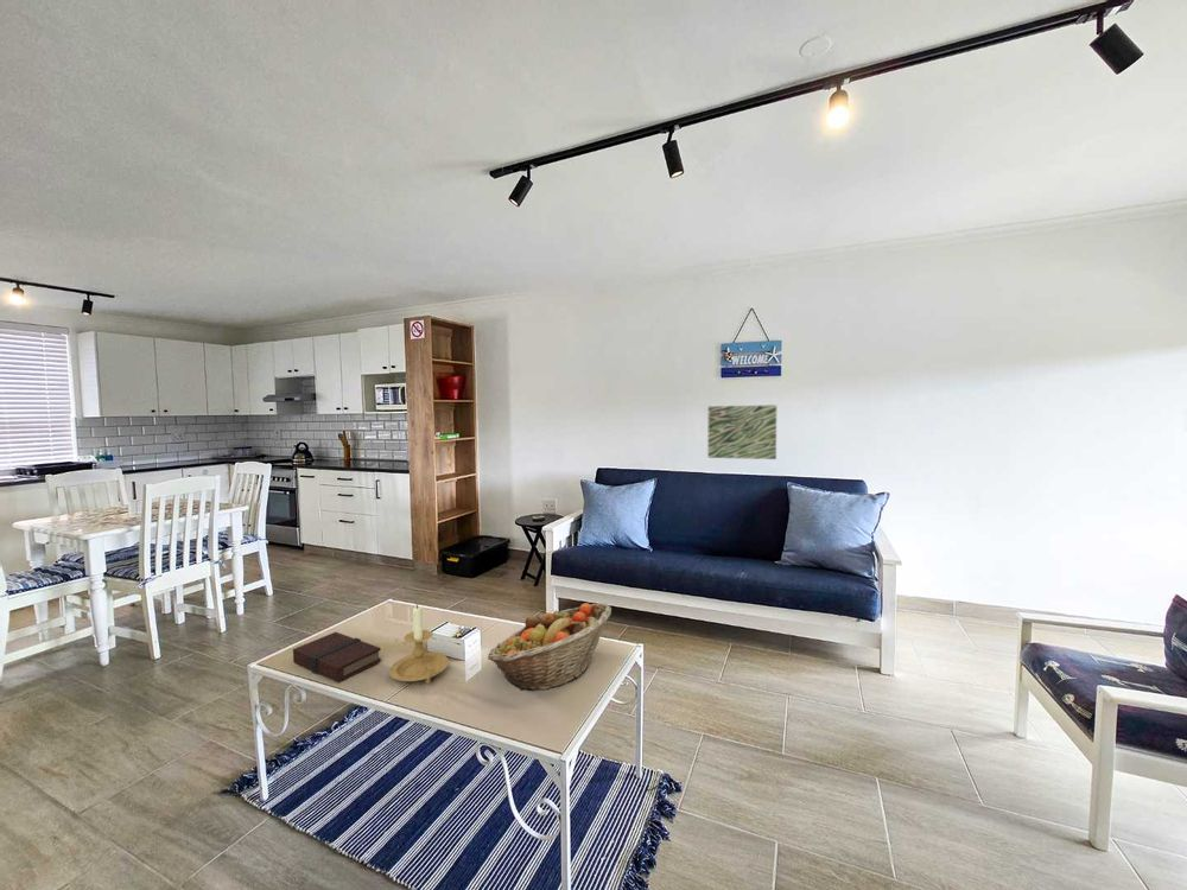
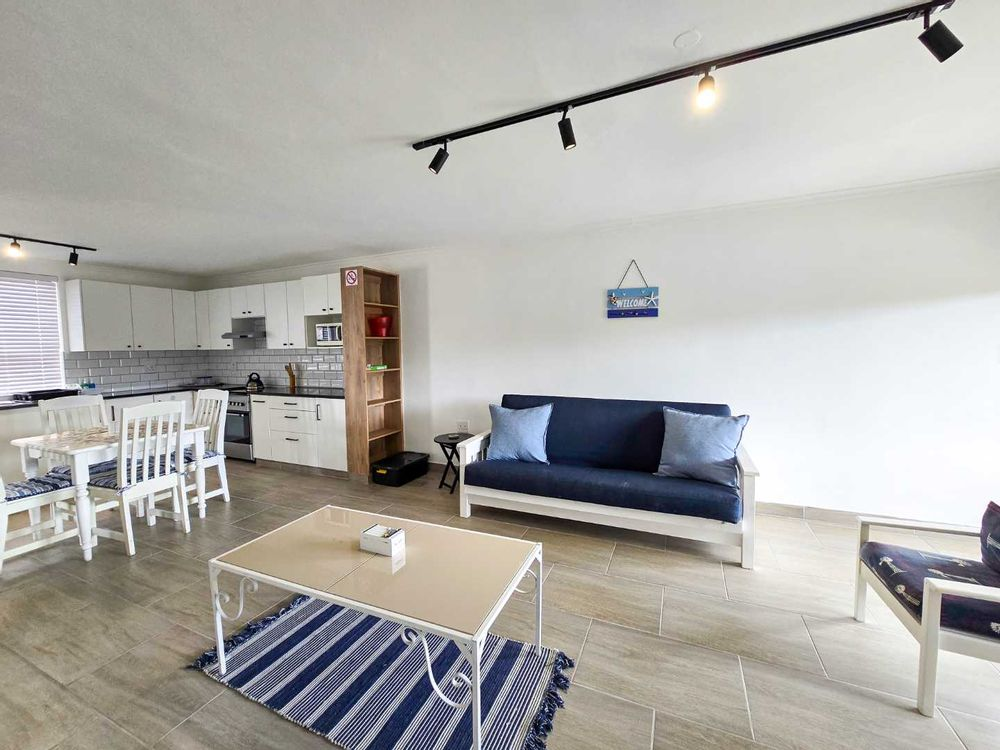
- candle holder [388,603,450,685]
- wall art [706,403,777,460]
- fruit basket [487,602,612,692]
- book [292,631,382,684]
